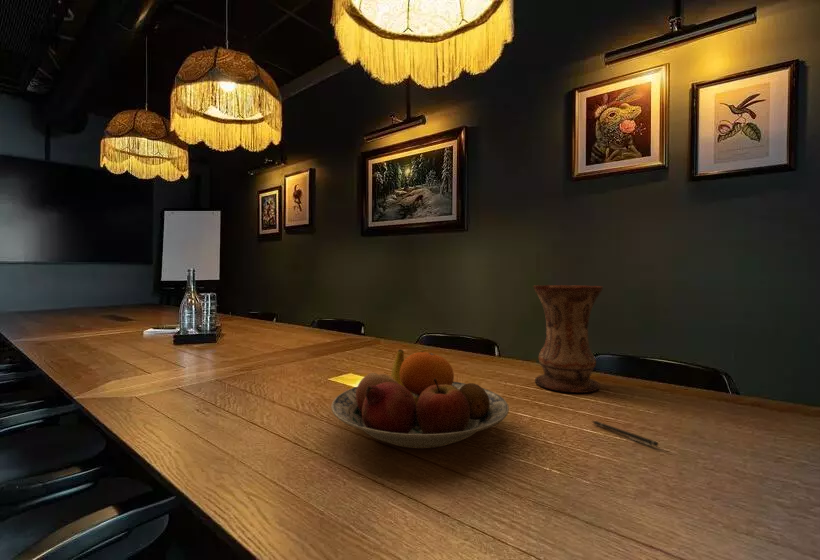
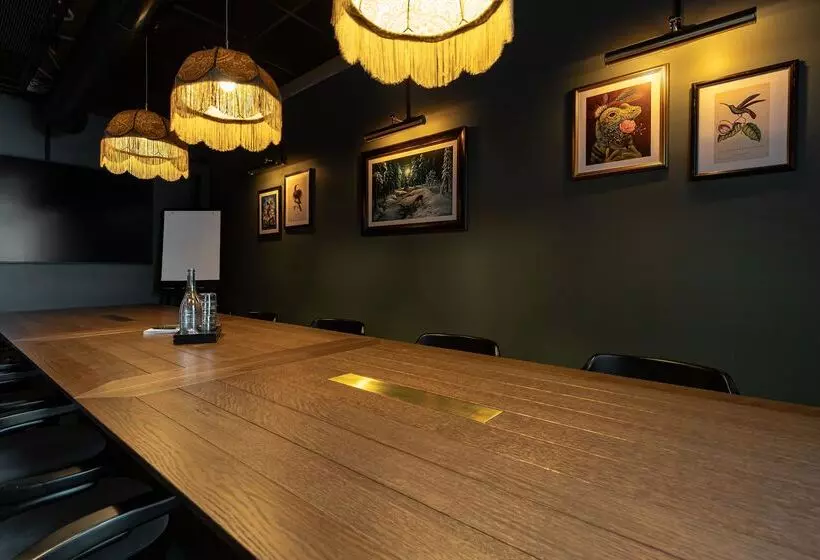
- vase [532,284,604,394]
- fruit bowl [330,349,510,450]
- pen [591,420,659,447]
